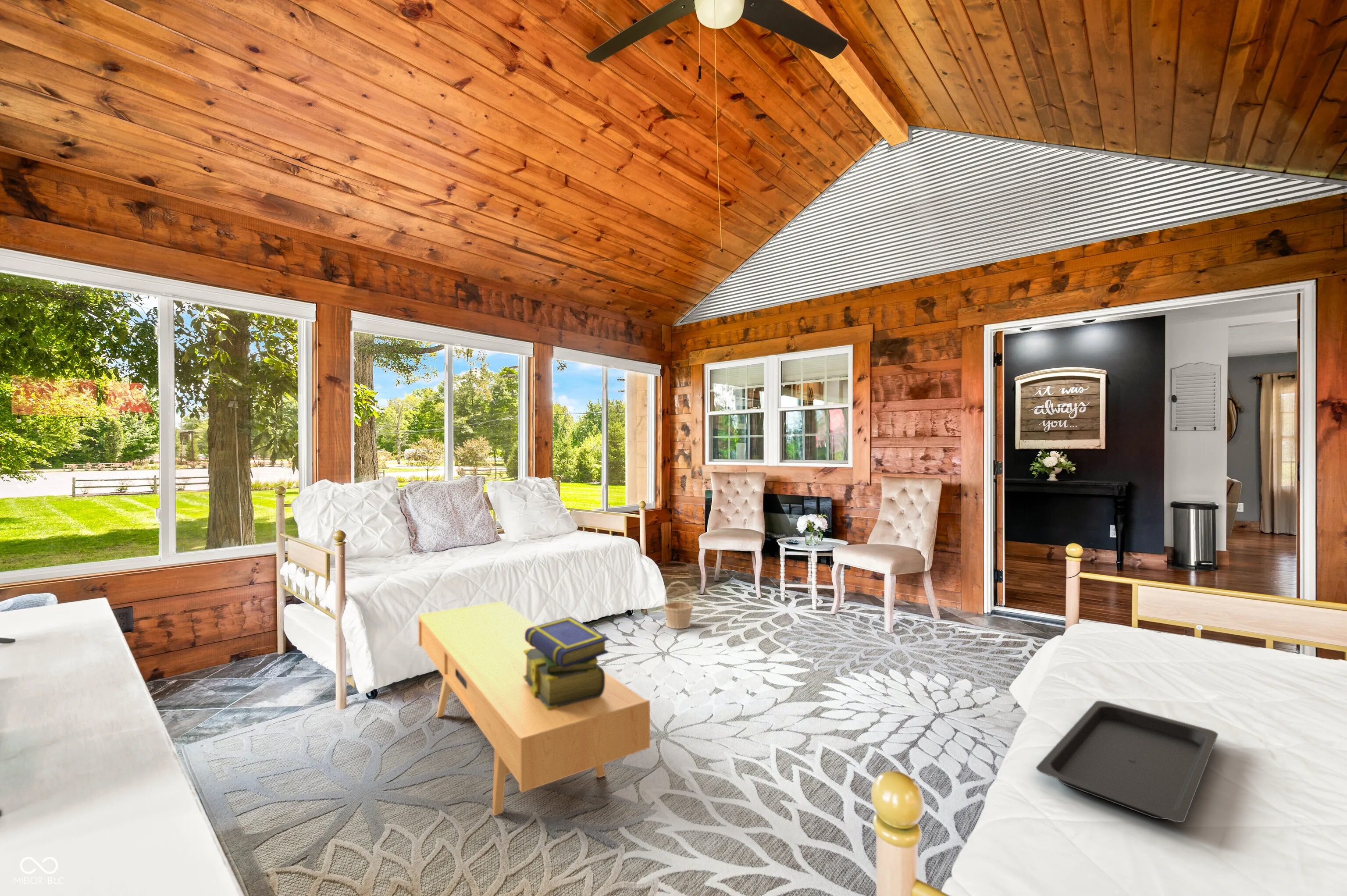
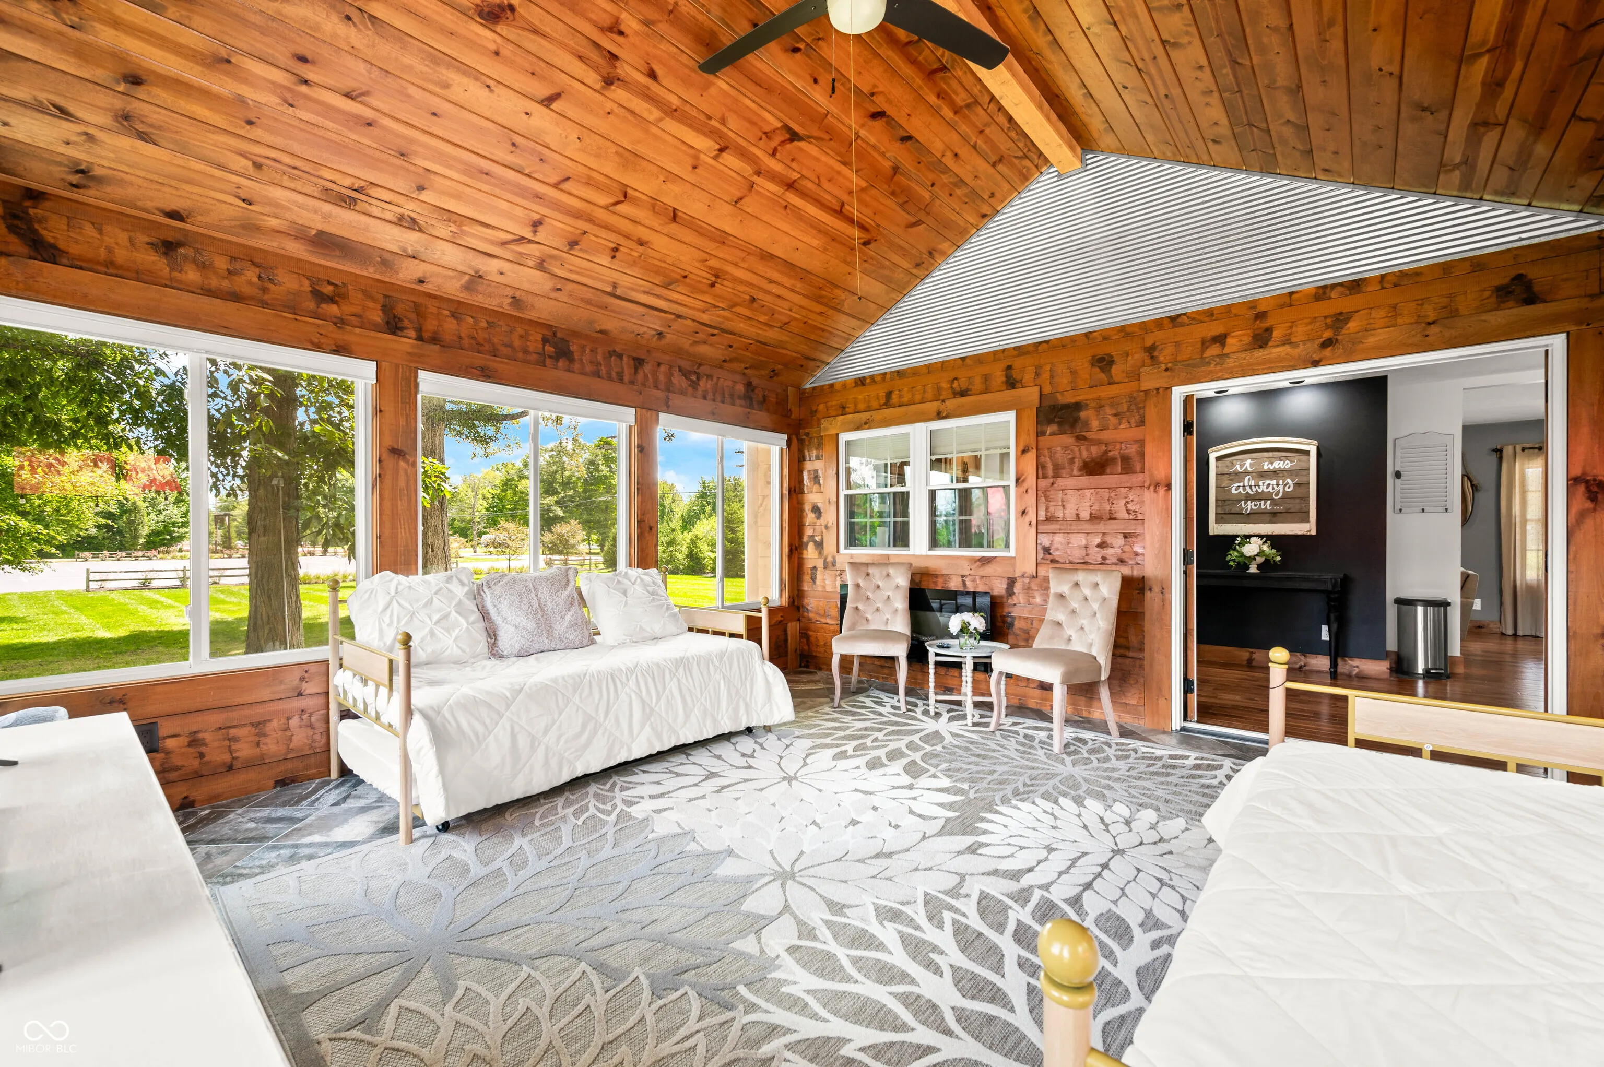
- tv console [418,601,651,816]
- stack of books [523,616,609,710]
- basket [663,581,694,629]
- serving tray [1036,700,1219,823]
